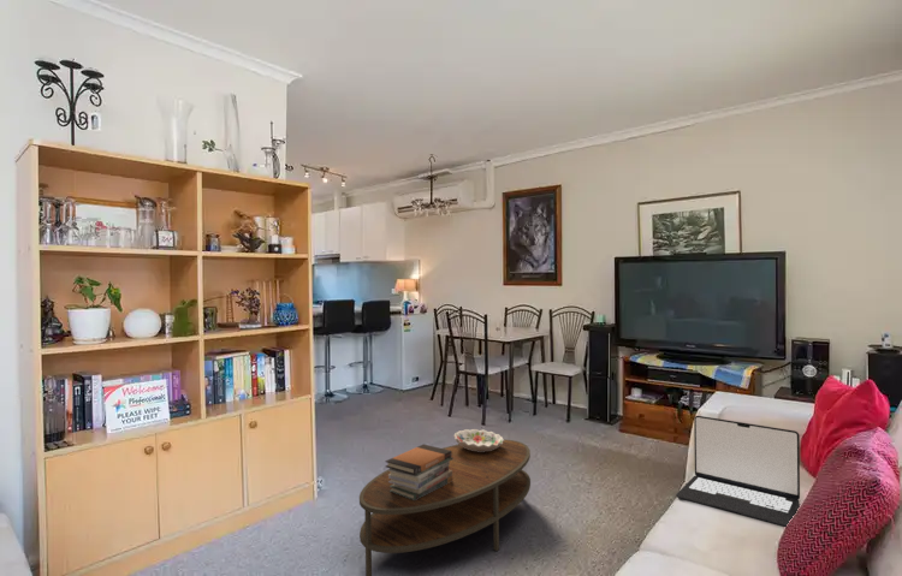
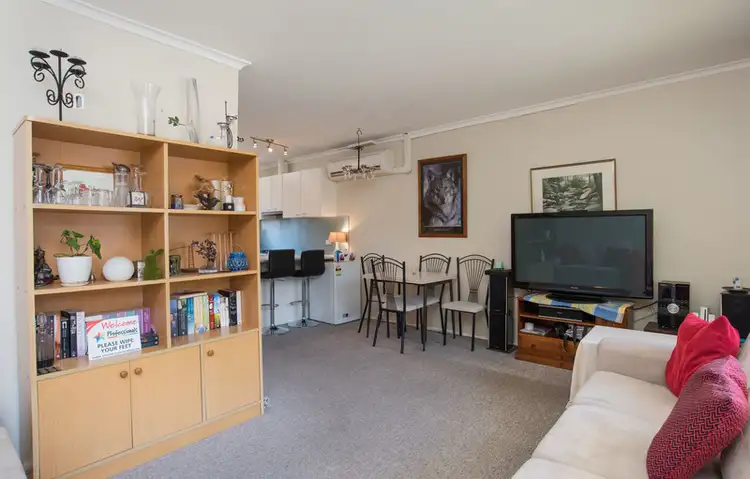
- book stack [384,444,453,500]
- decorative bowl [452,428,505,452]
- laptop [675,415,801,528]
- coffee table [358,439,532,576]
